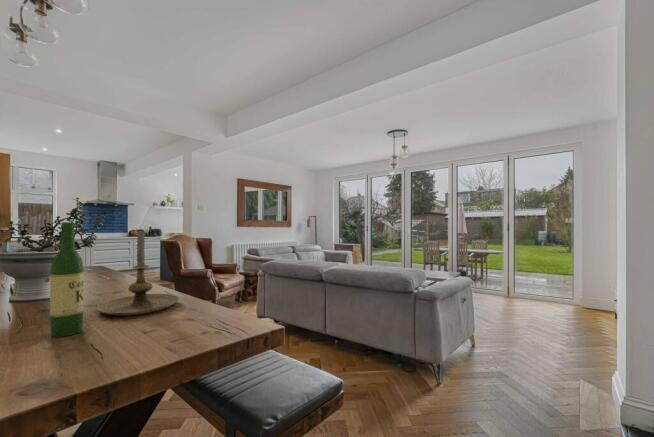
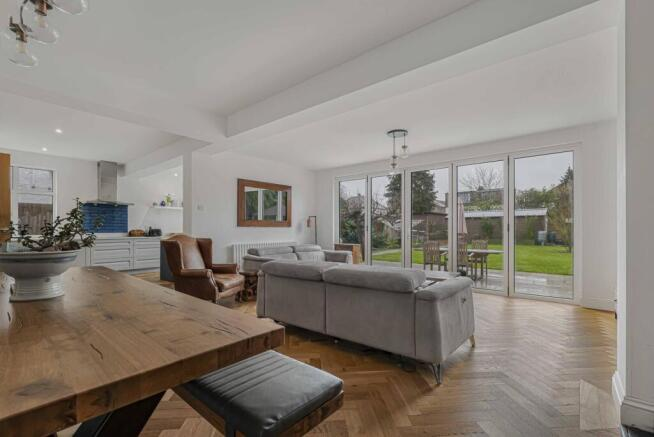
- candle holder [96,228,180,316]
- wine bottle [49,221,85,338]
